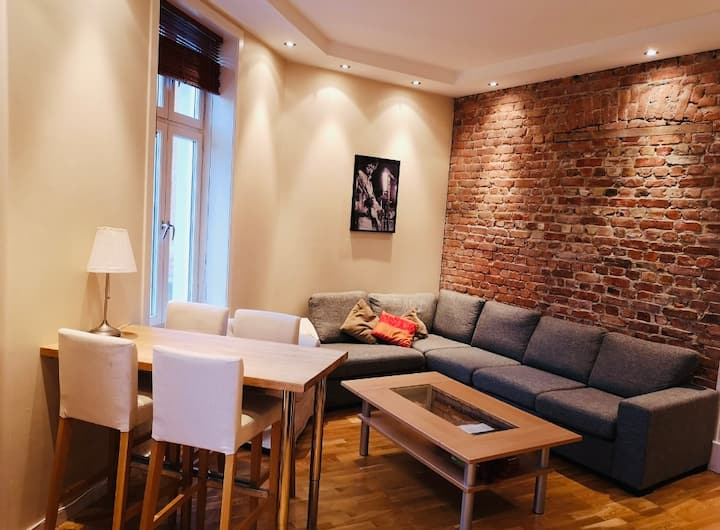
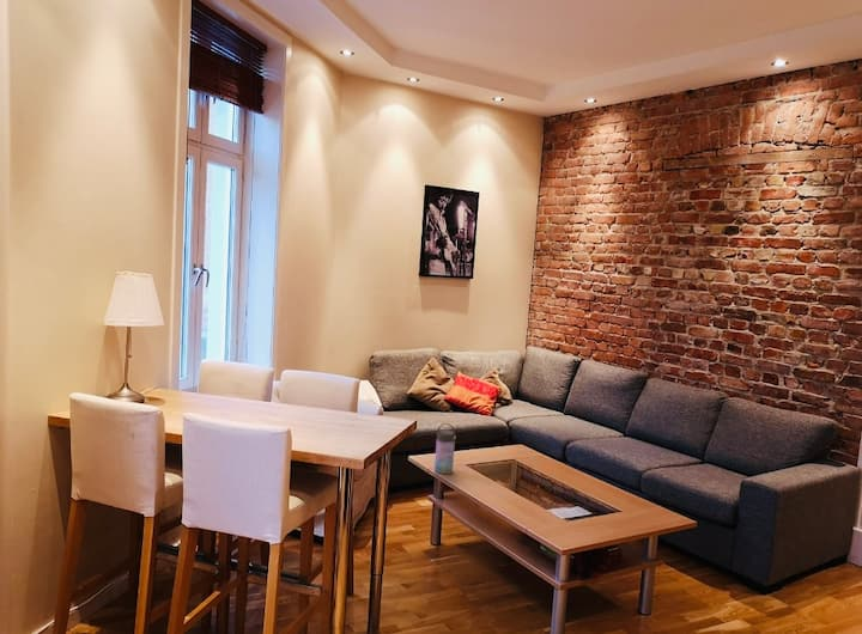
+ water bottle [433,422,457,475]
